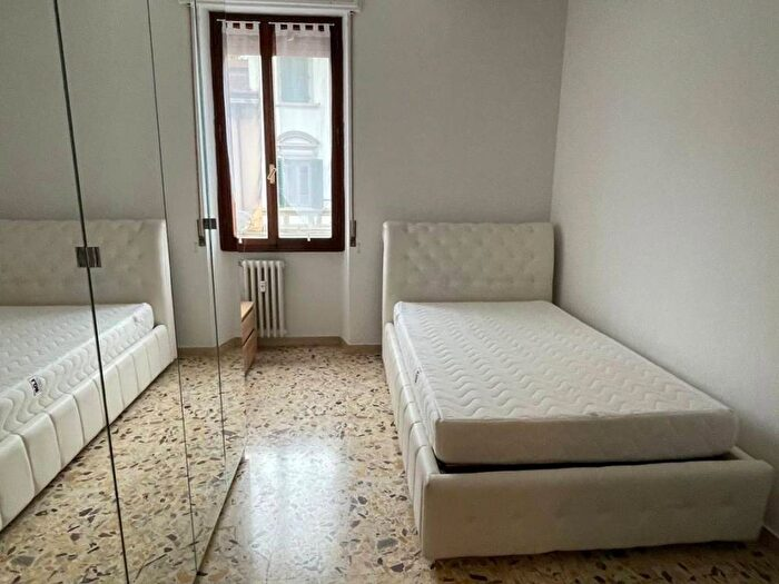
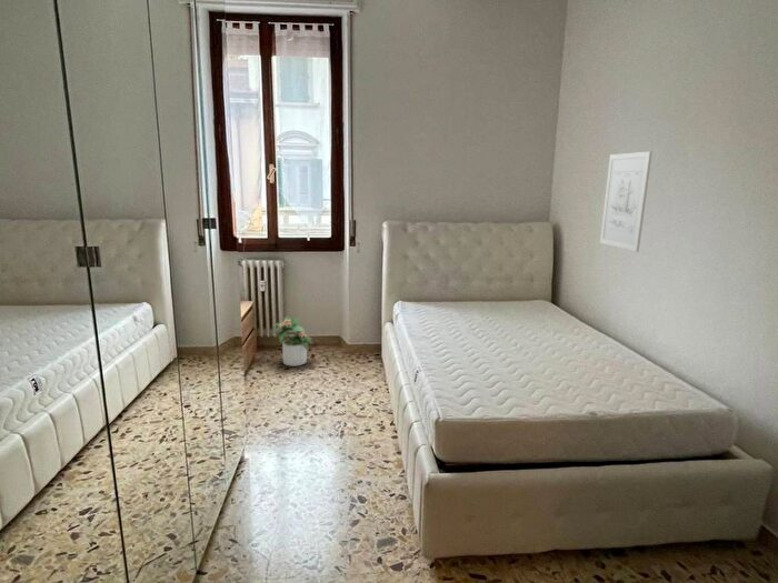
+ potted plant [269,315,313,368]
+ wall art [599,150,654,253]
